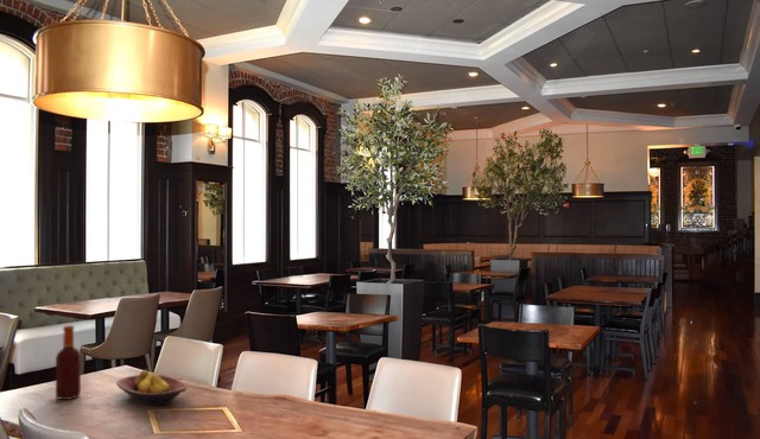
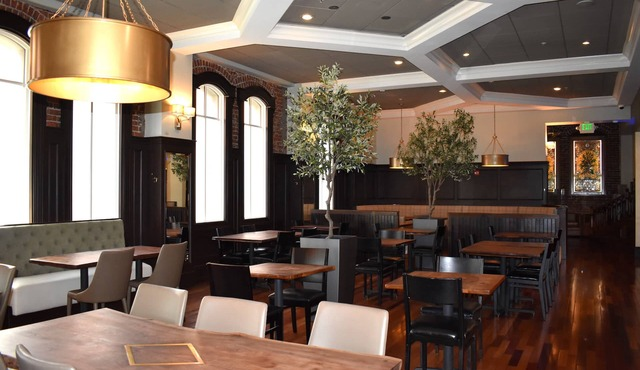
- fruit bowl [115,369,189,406]
- bottle [55,324,82,401]
